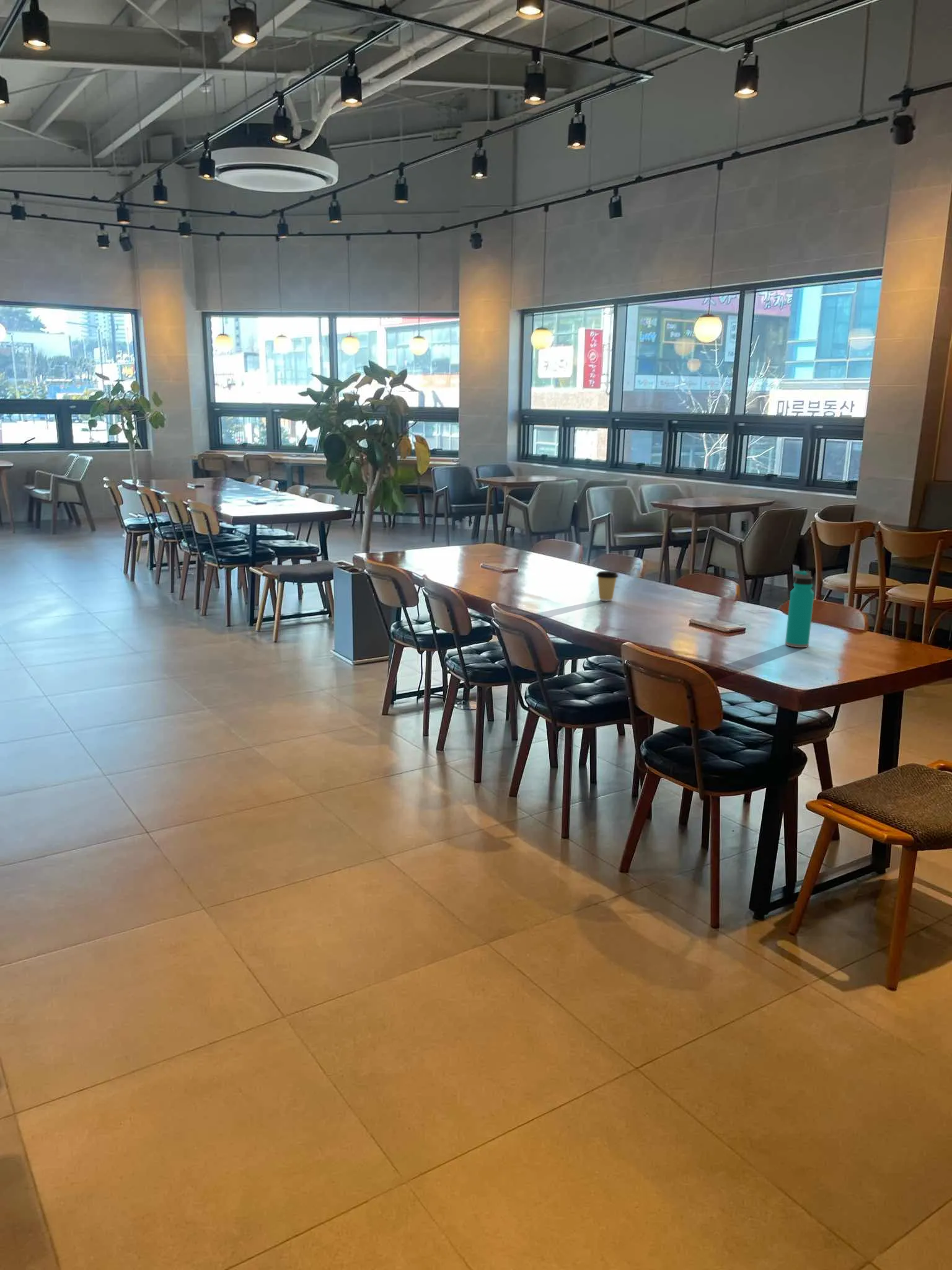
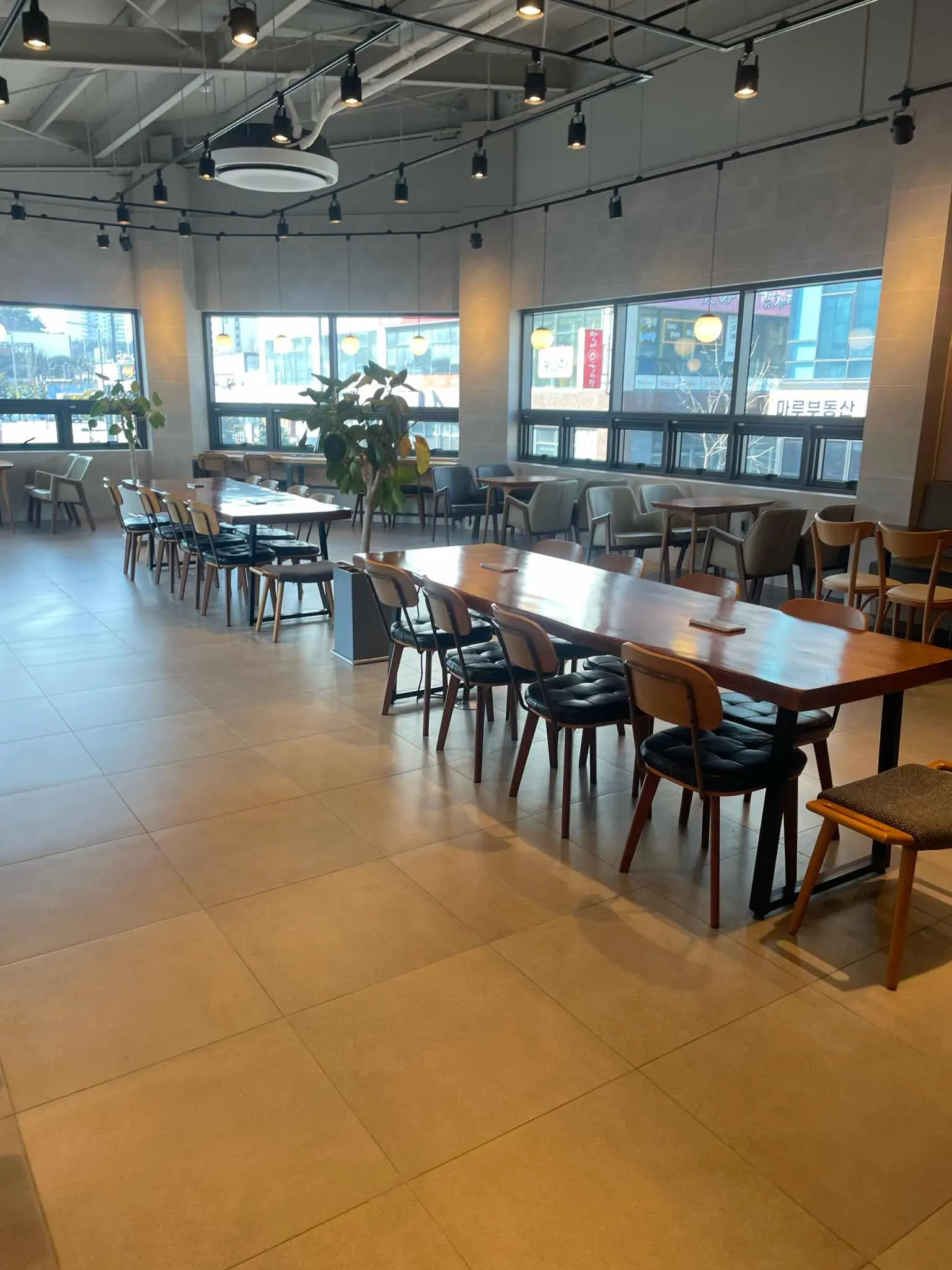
- coffee cup [596,571,619,602]
- water bottle [785,570,815,648]
